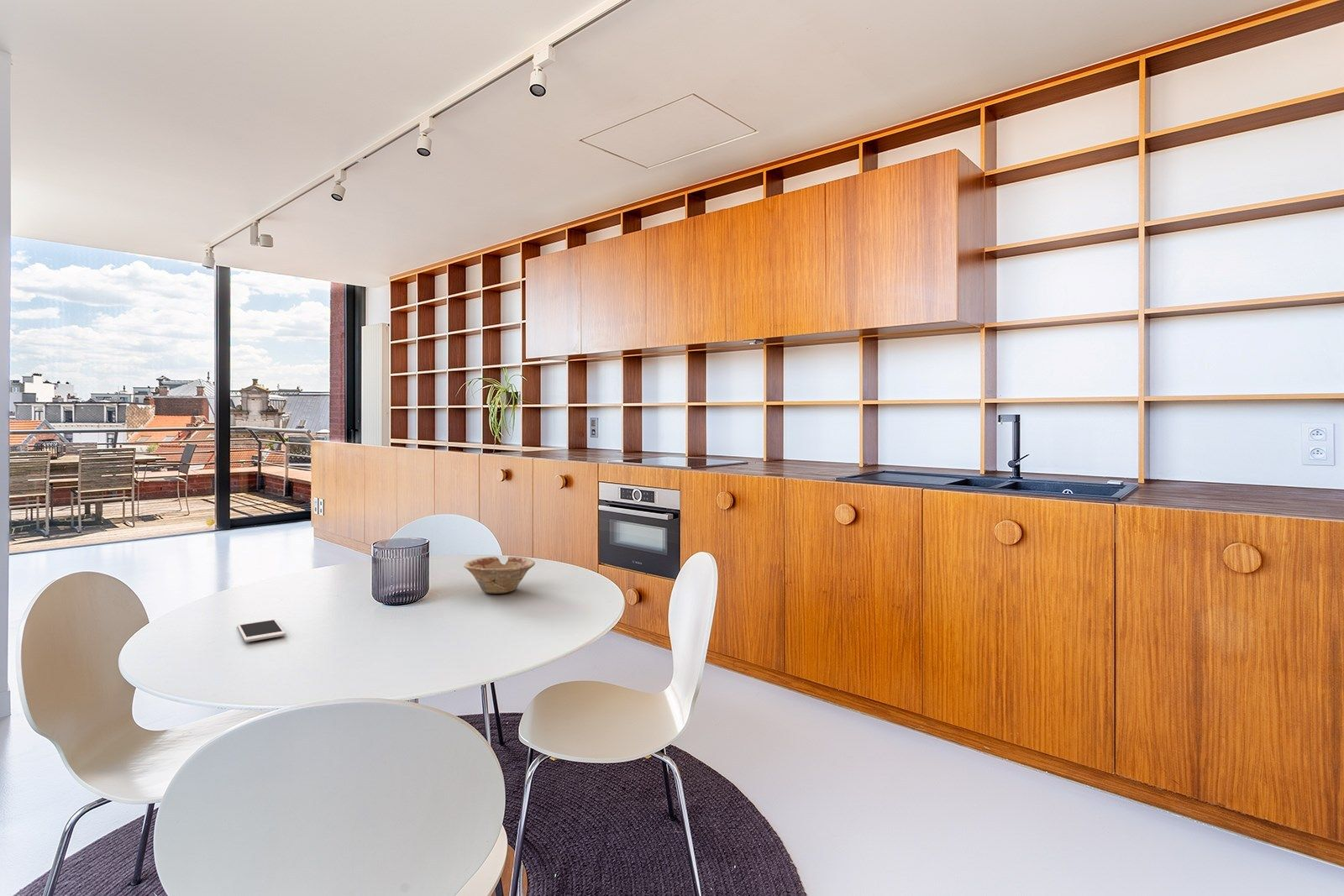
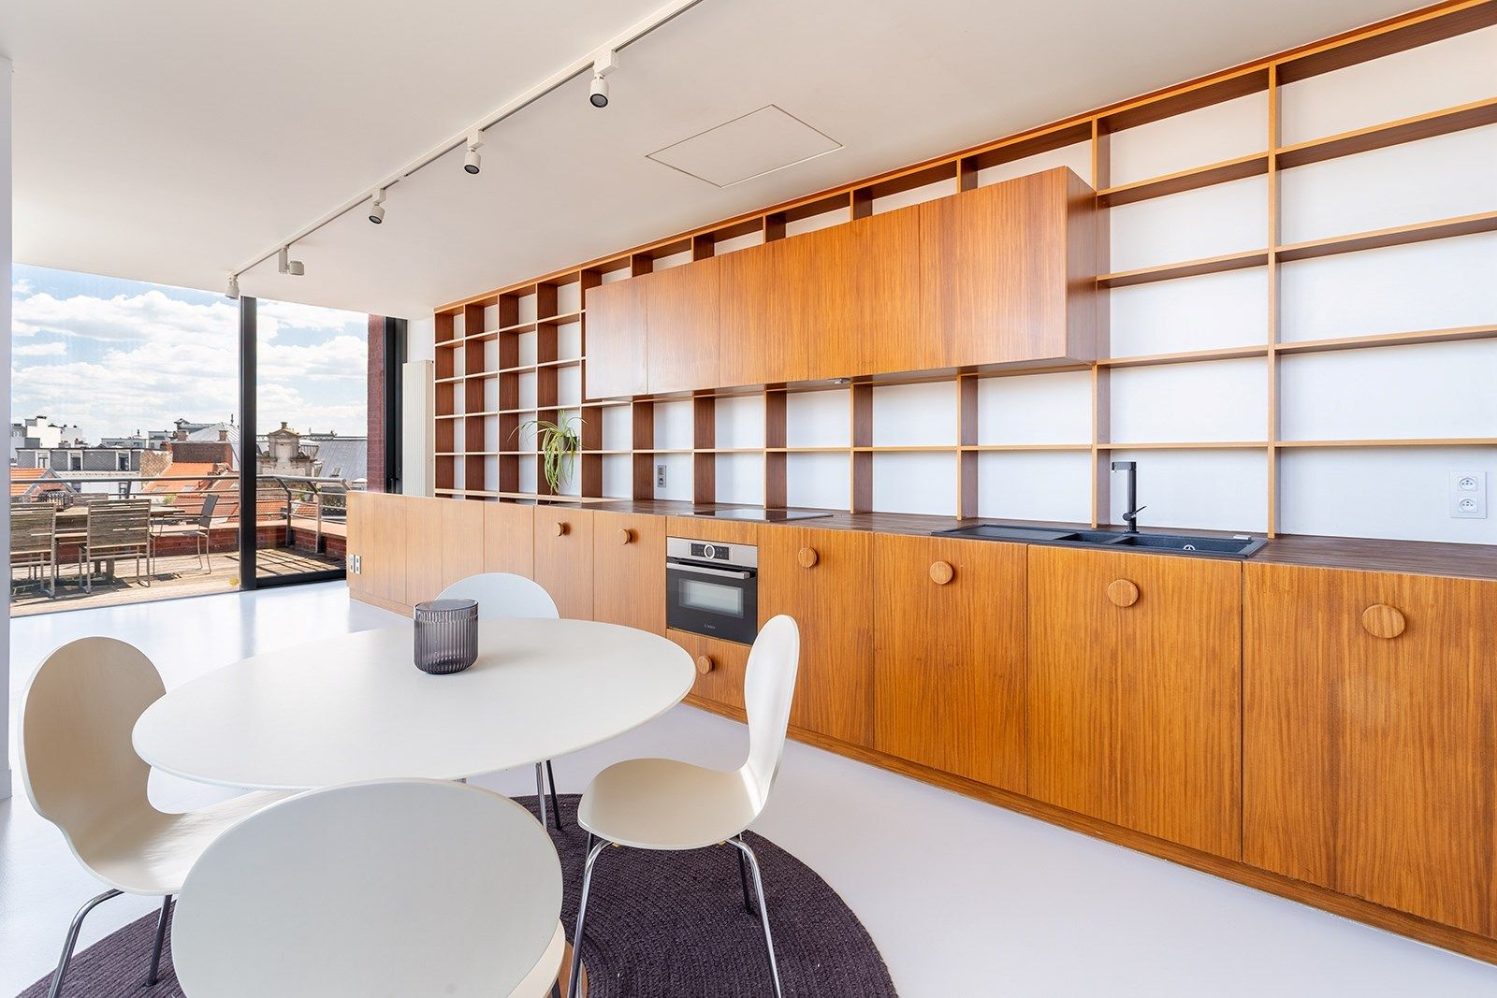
- cell phone [236,618,286,642]
- dish [463,556,536,595]
